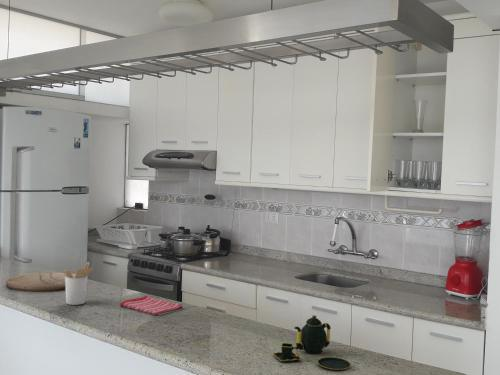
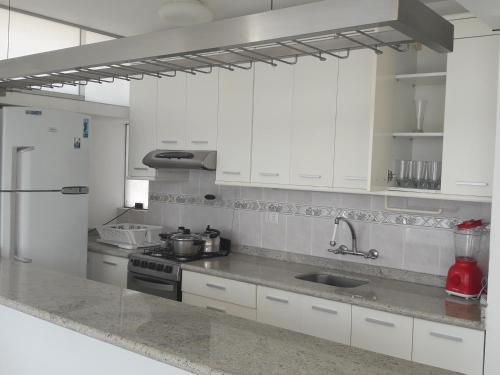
- utensil holder [62,261,95,306]
- teapot [272,314,352,372]
- cutting board [5,271,66,293]
- dish towel [119,295,184,317]
